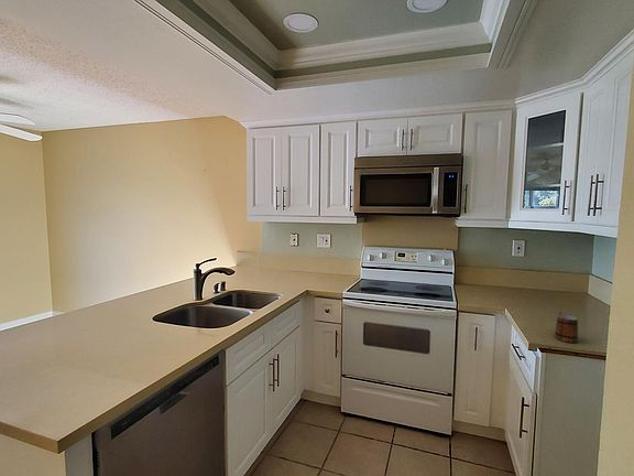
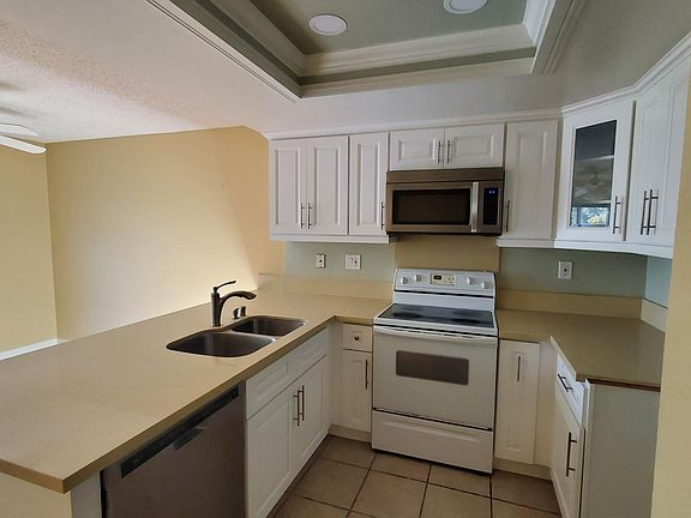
- mug [554,310,579,344]
